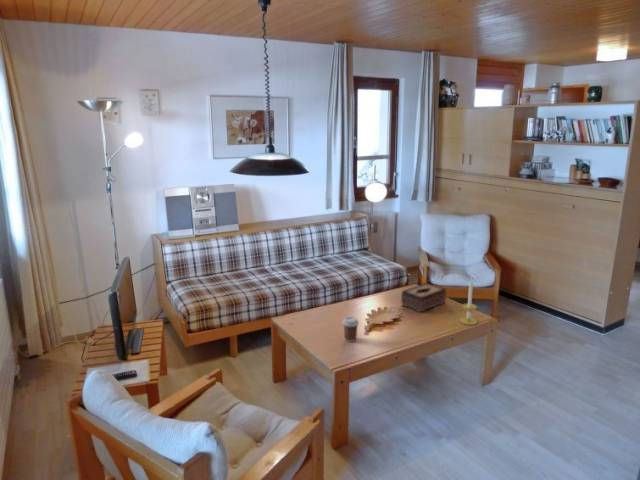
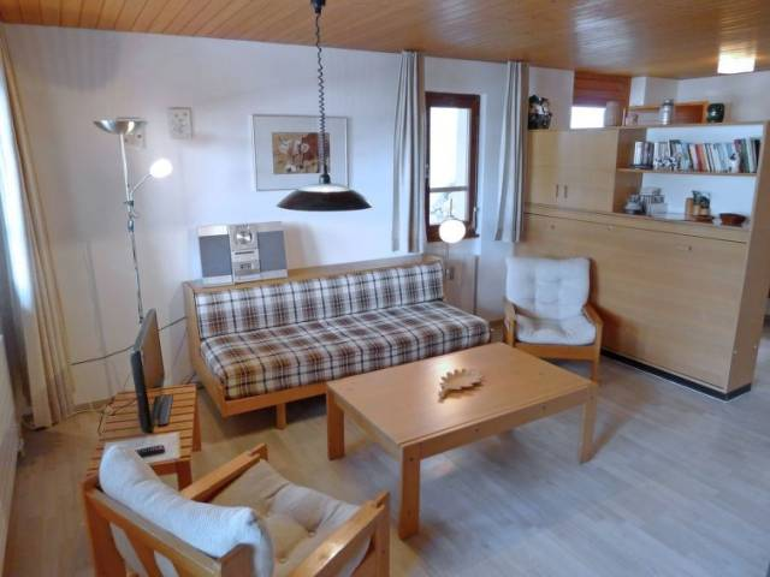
- tissue box [400,282,447,313]
- coffee cup [341,316,360,343]
- candle [459,279,478,326]
